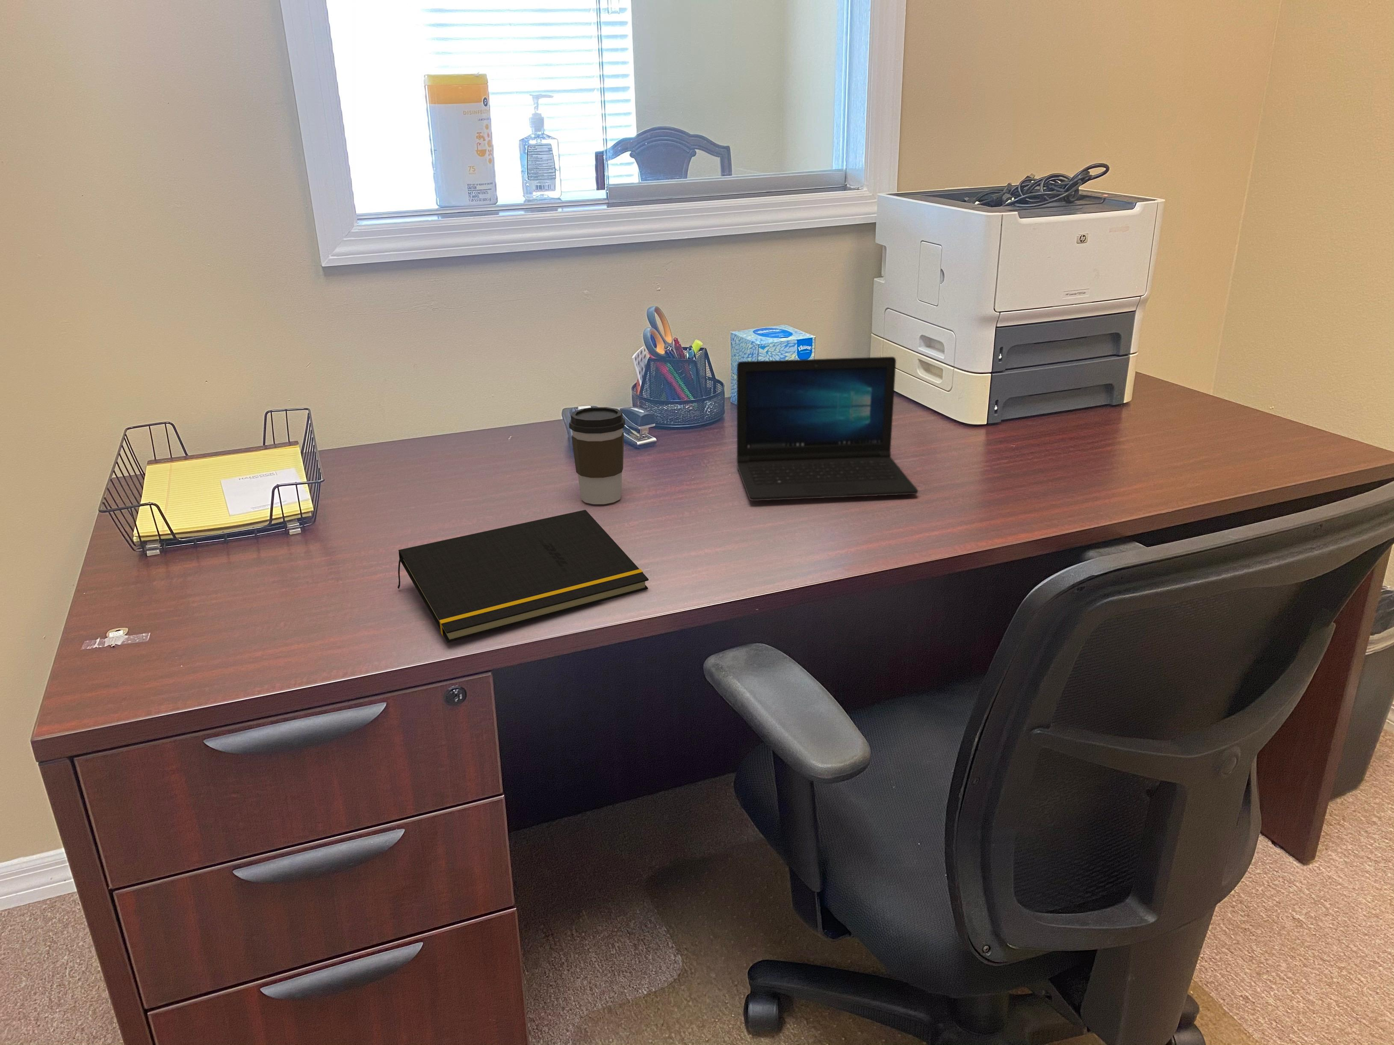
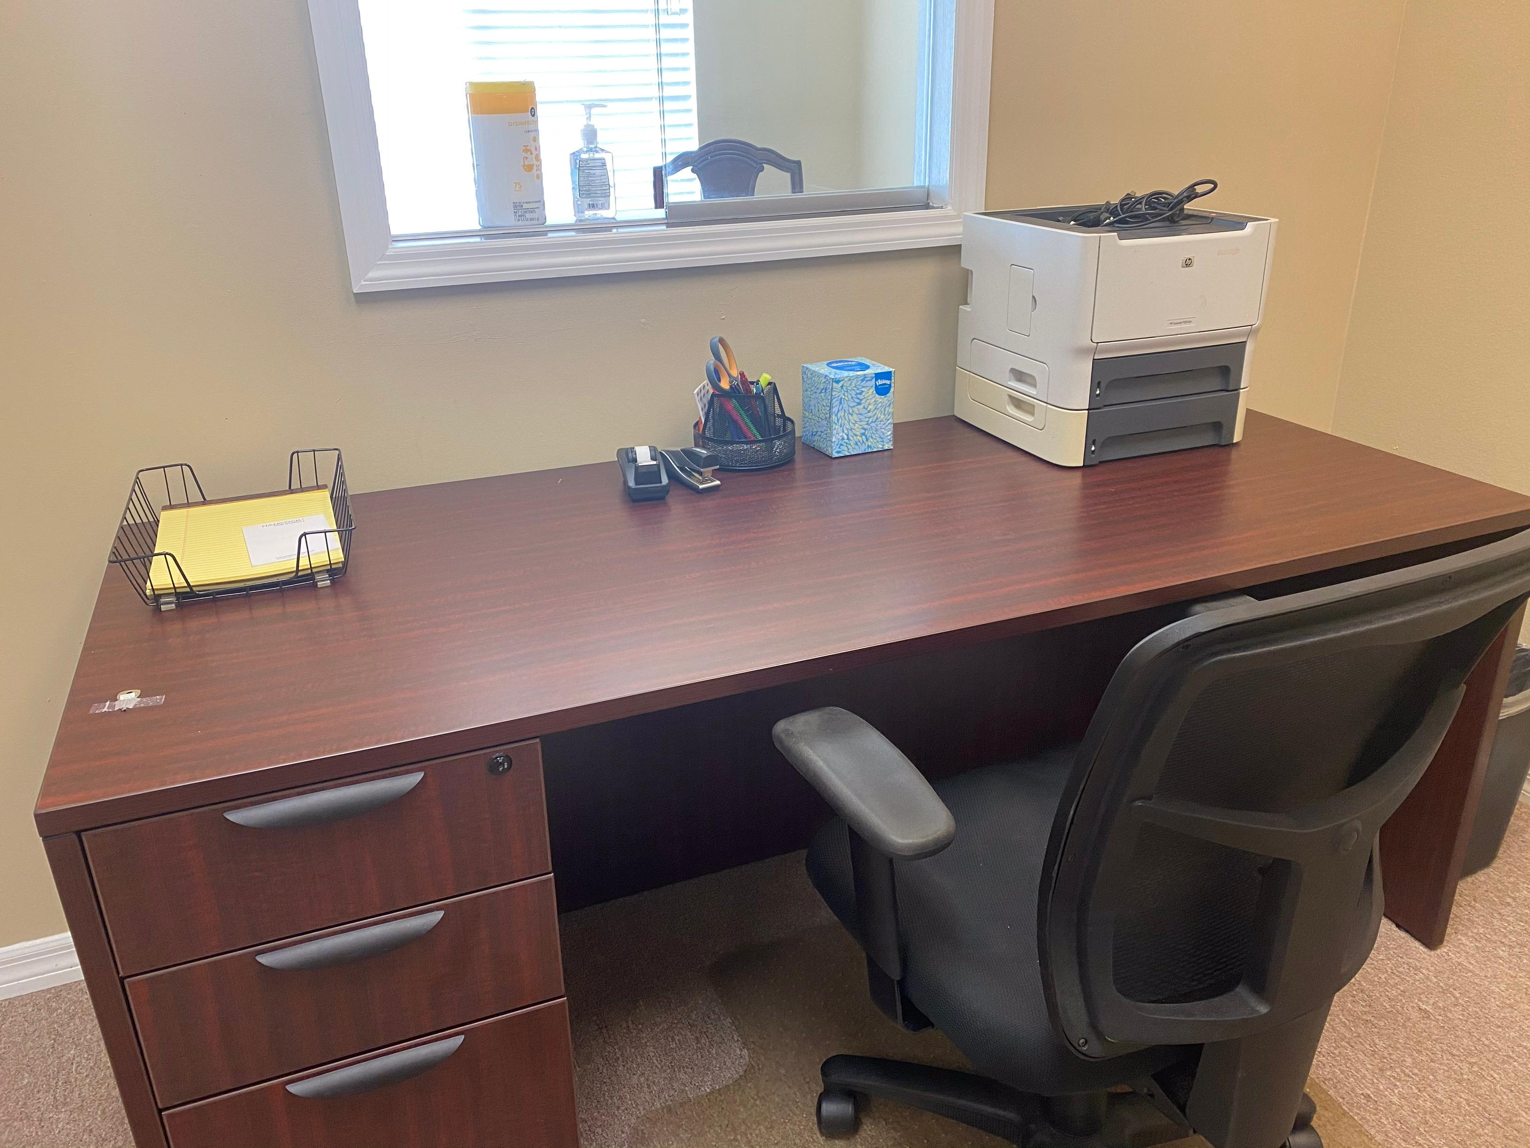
- coffee cup [569,407,625,505]
- laptop [736,357,918,502]
- notepad [398,509,649,643]
